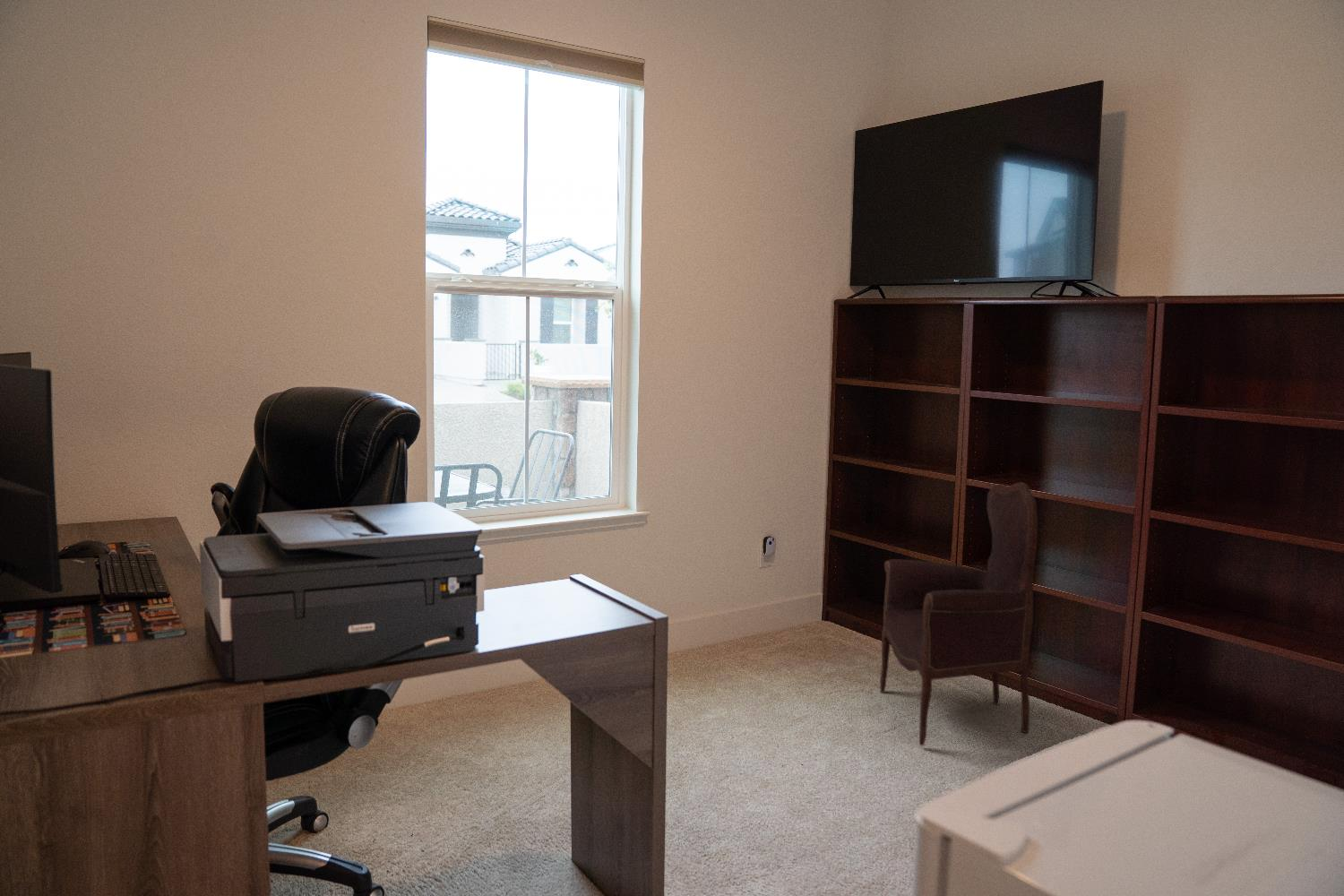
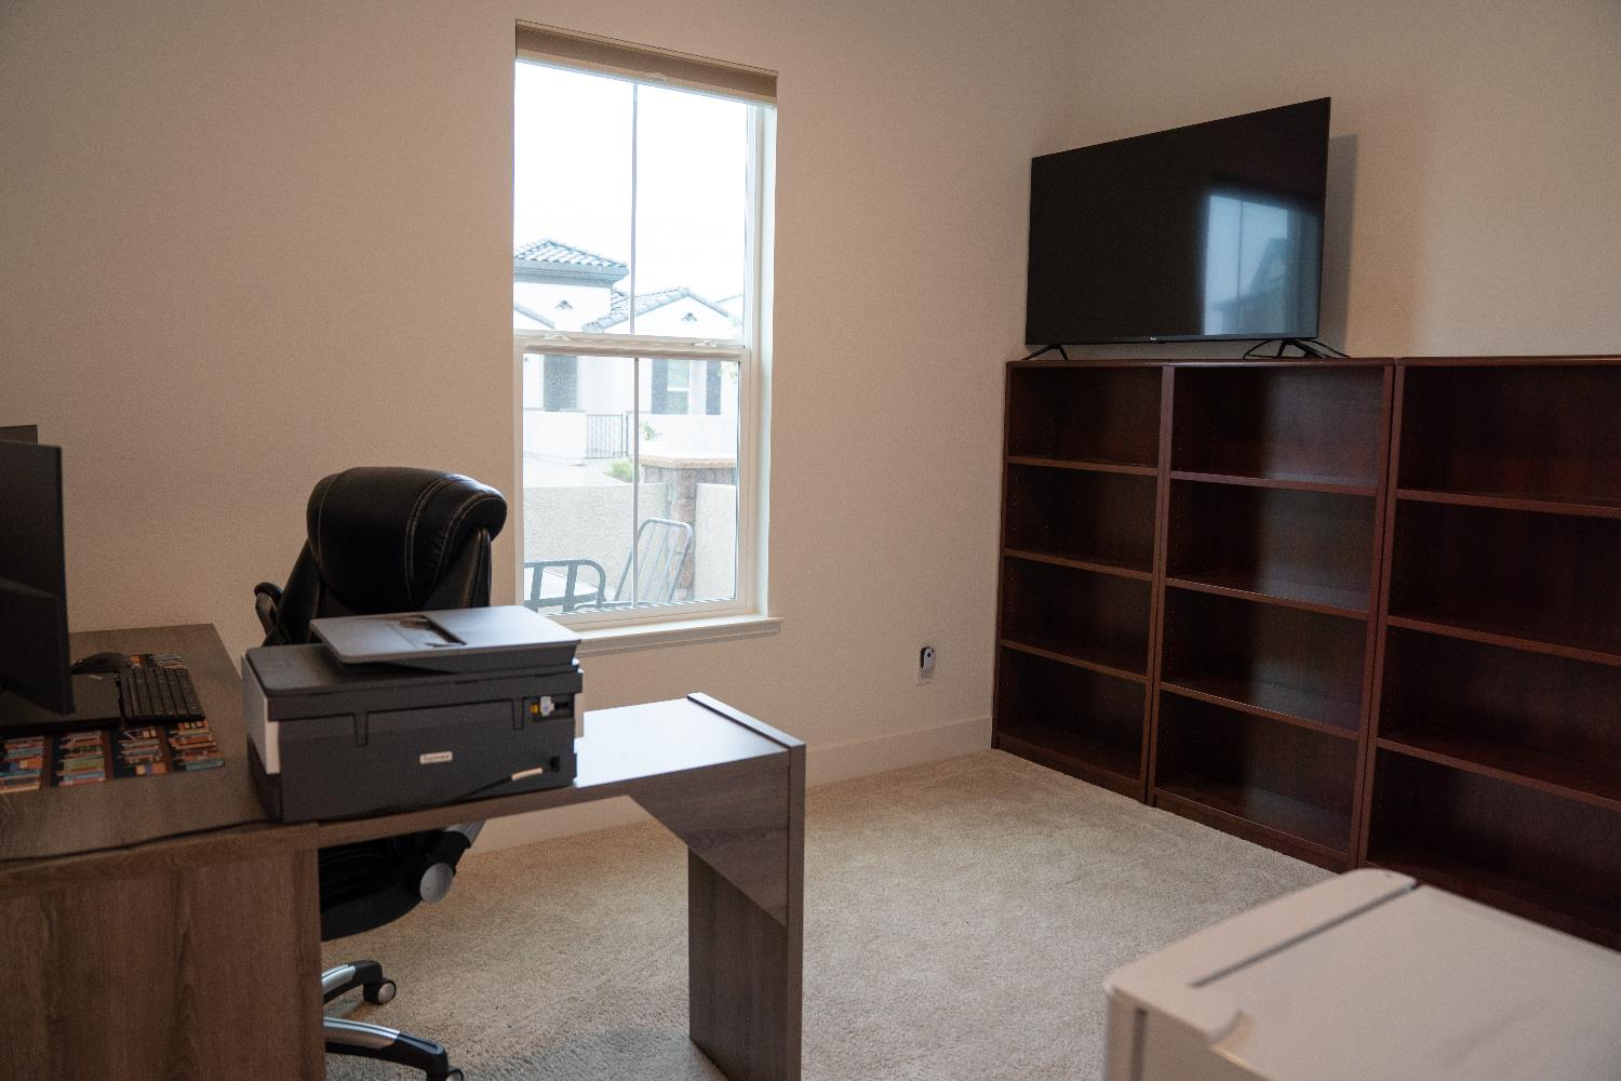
- armchair [879,481,1038,746]
